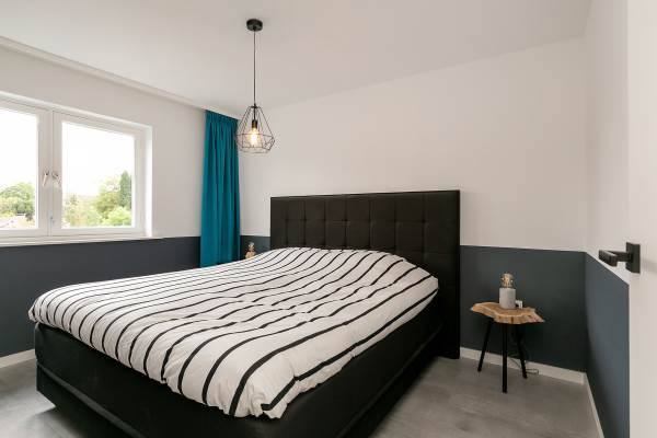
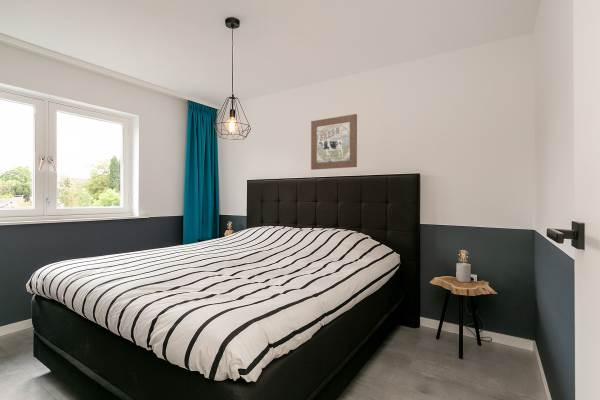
+ wall art [310,113,358,171]
